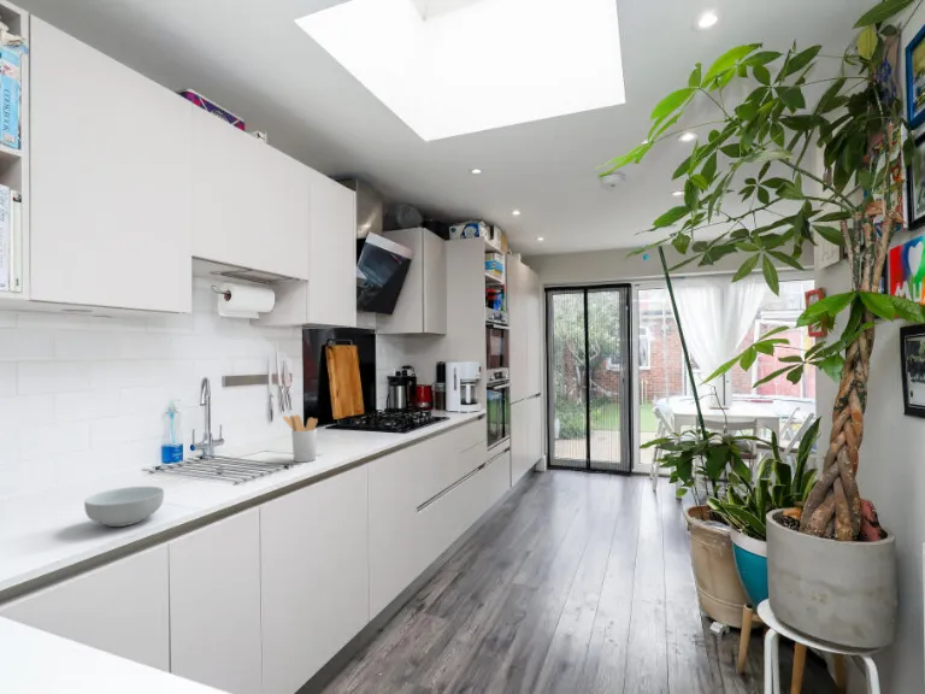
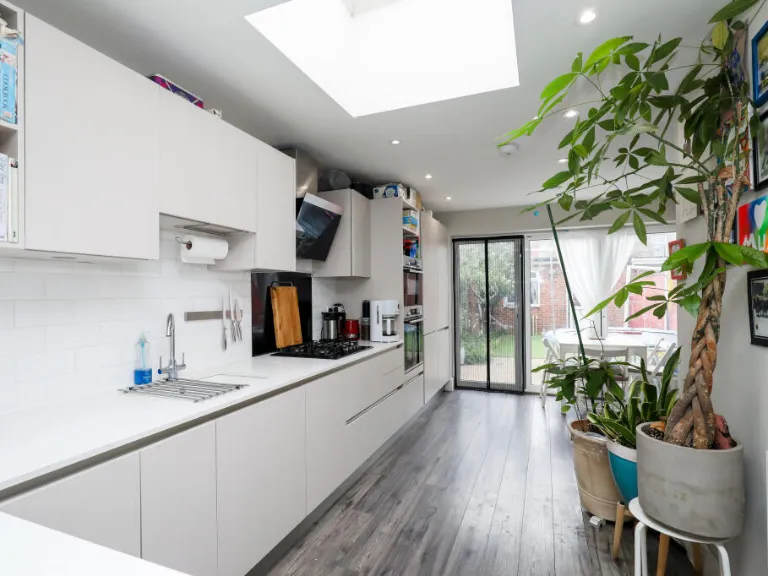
- cereal bowl [83,486,165,528]
- utensil holder [282,413,319,464]
